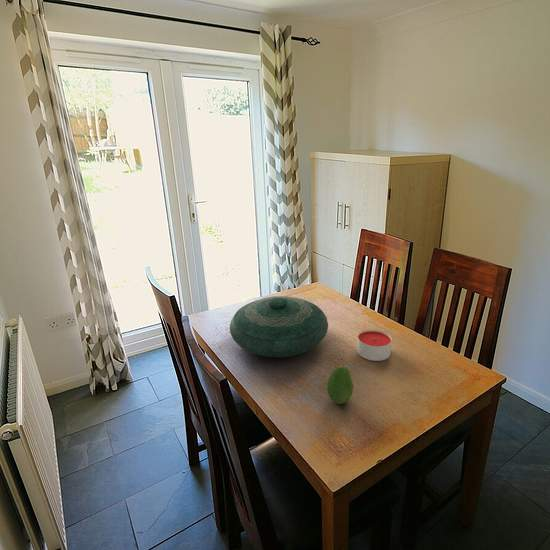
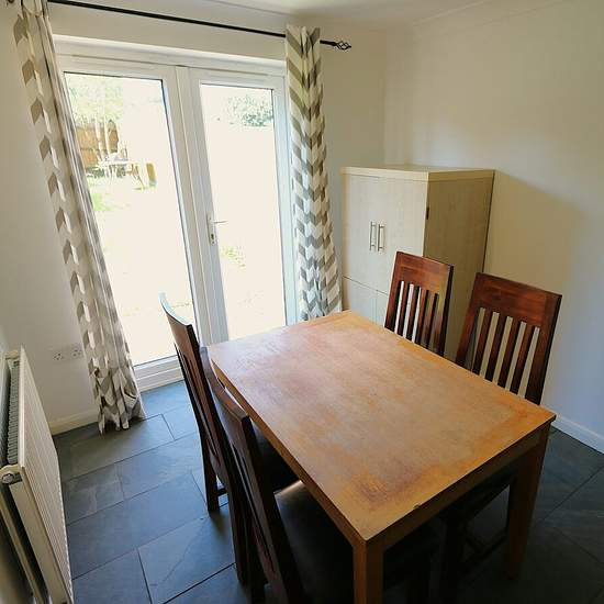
- decorative bowl [229,295,329,358]
- candle [356,329,392,362]
- fruit [326,365,354,405]
